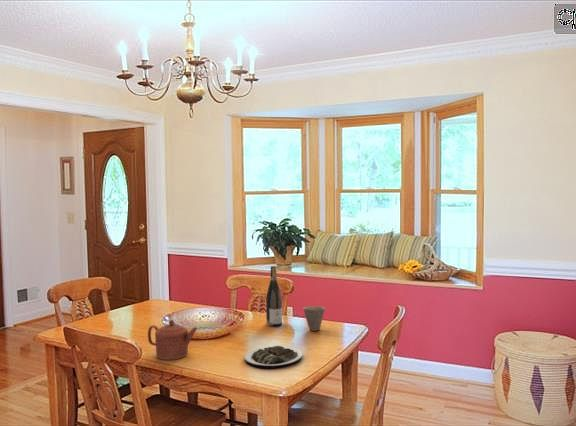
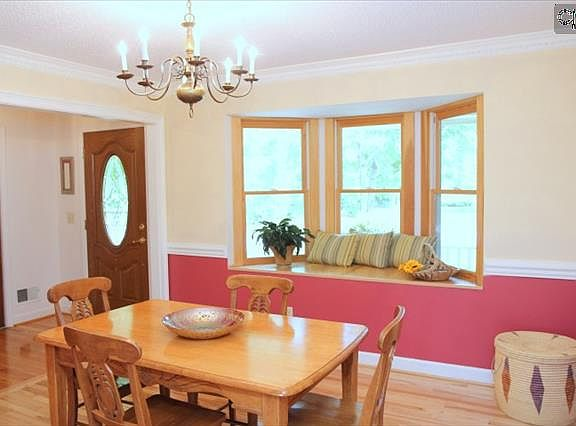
- teapot [147,319,198,361]
- plate [243,345,303,370]
- wine bottle [265,265,283,328]
- cup [302,305,326,332]
